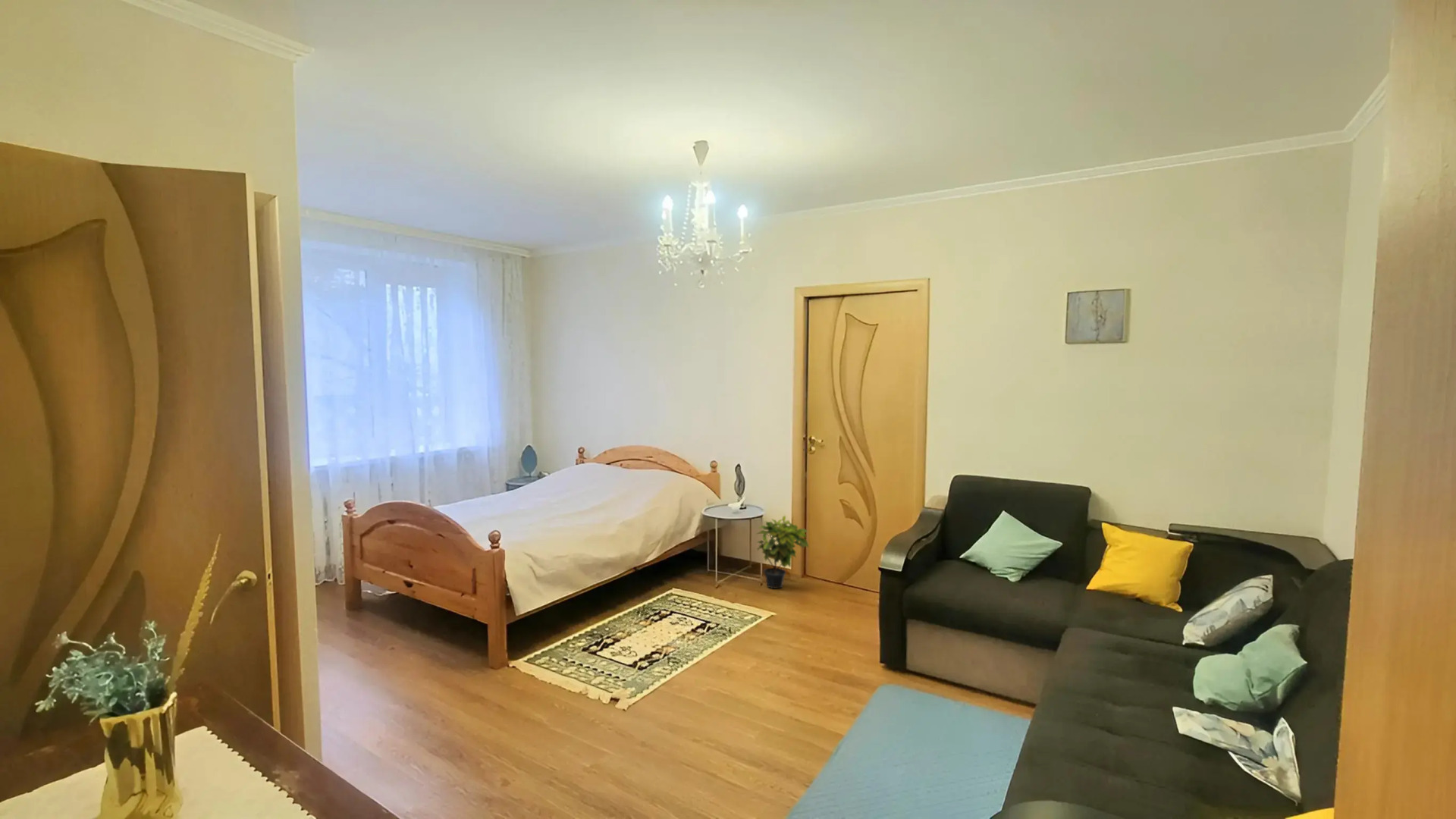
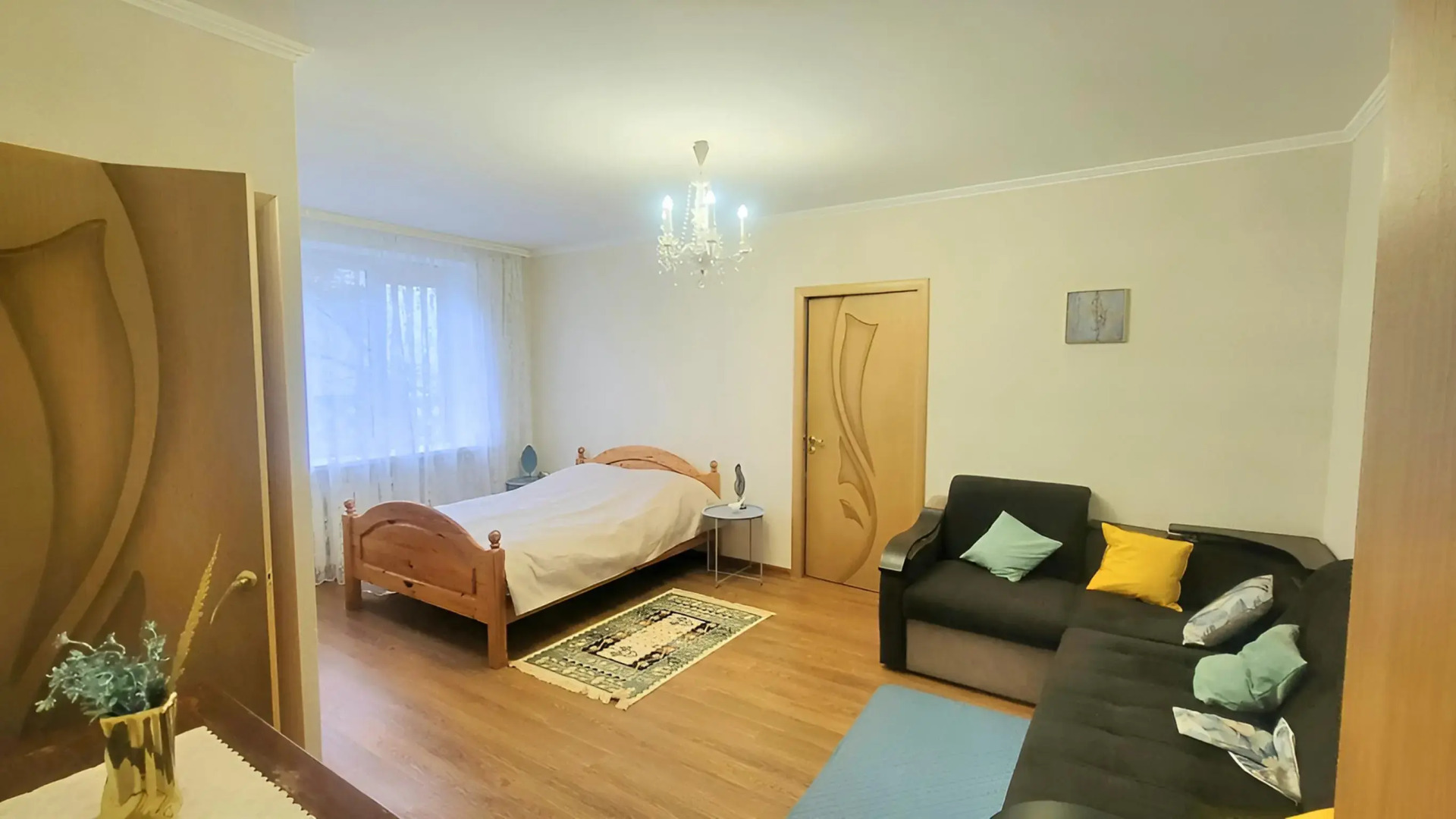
- potted plant [755,515,809,589]
